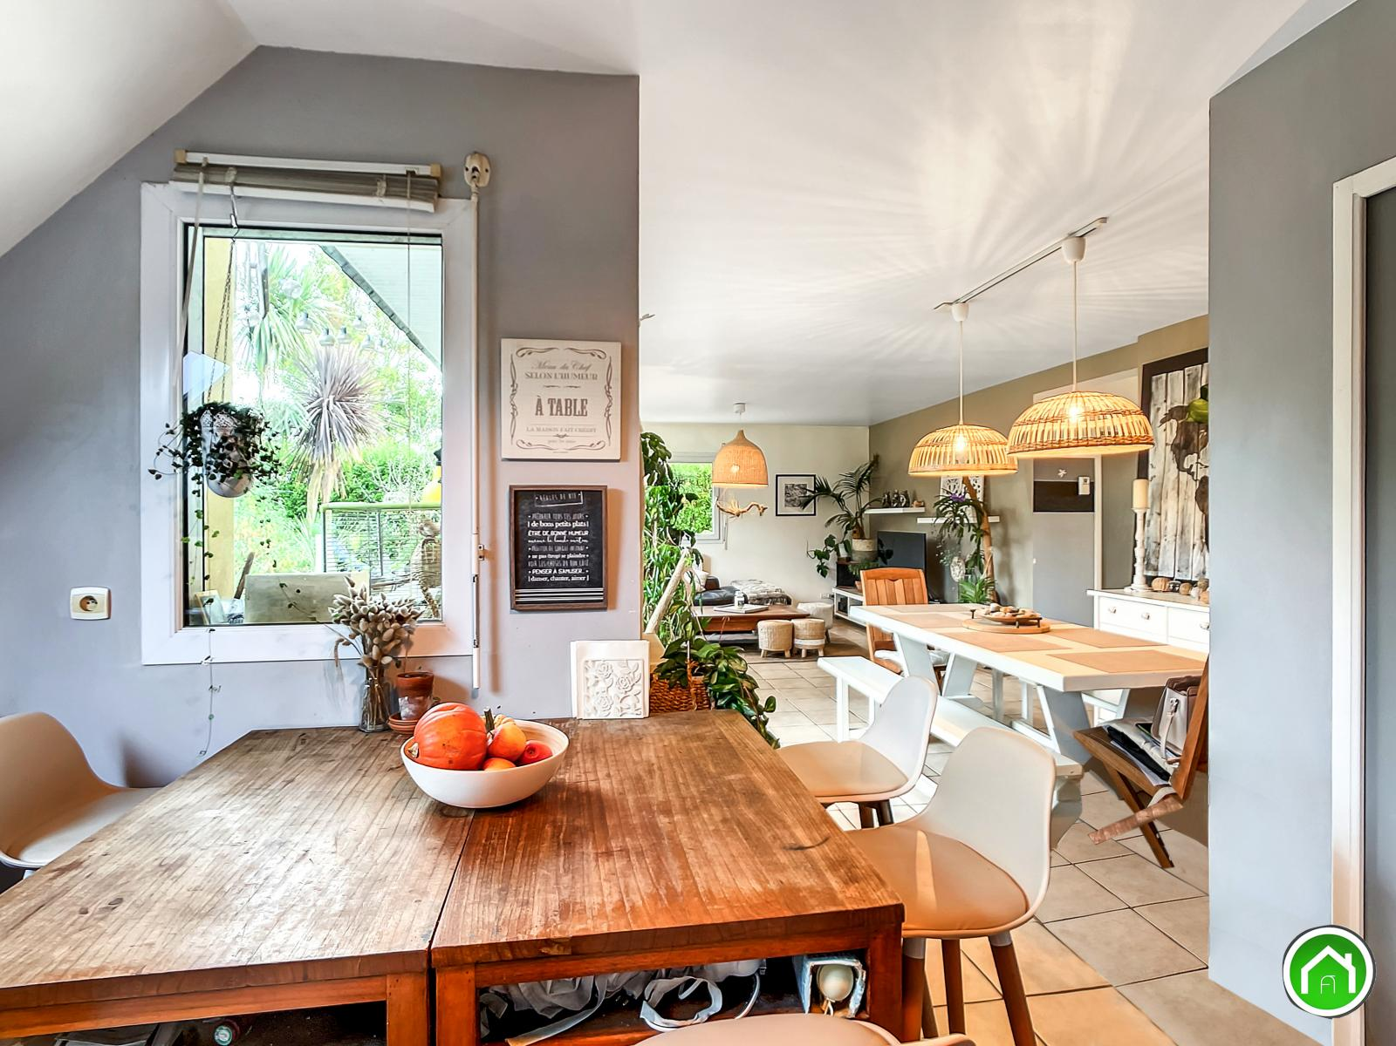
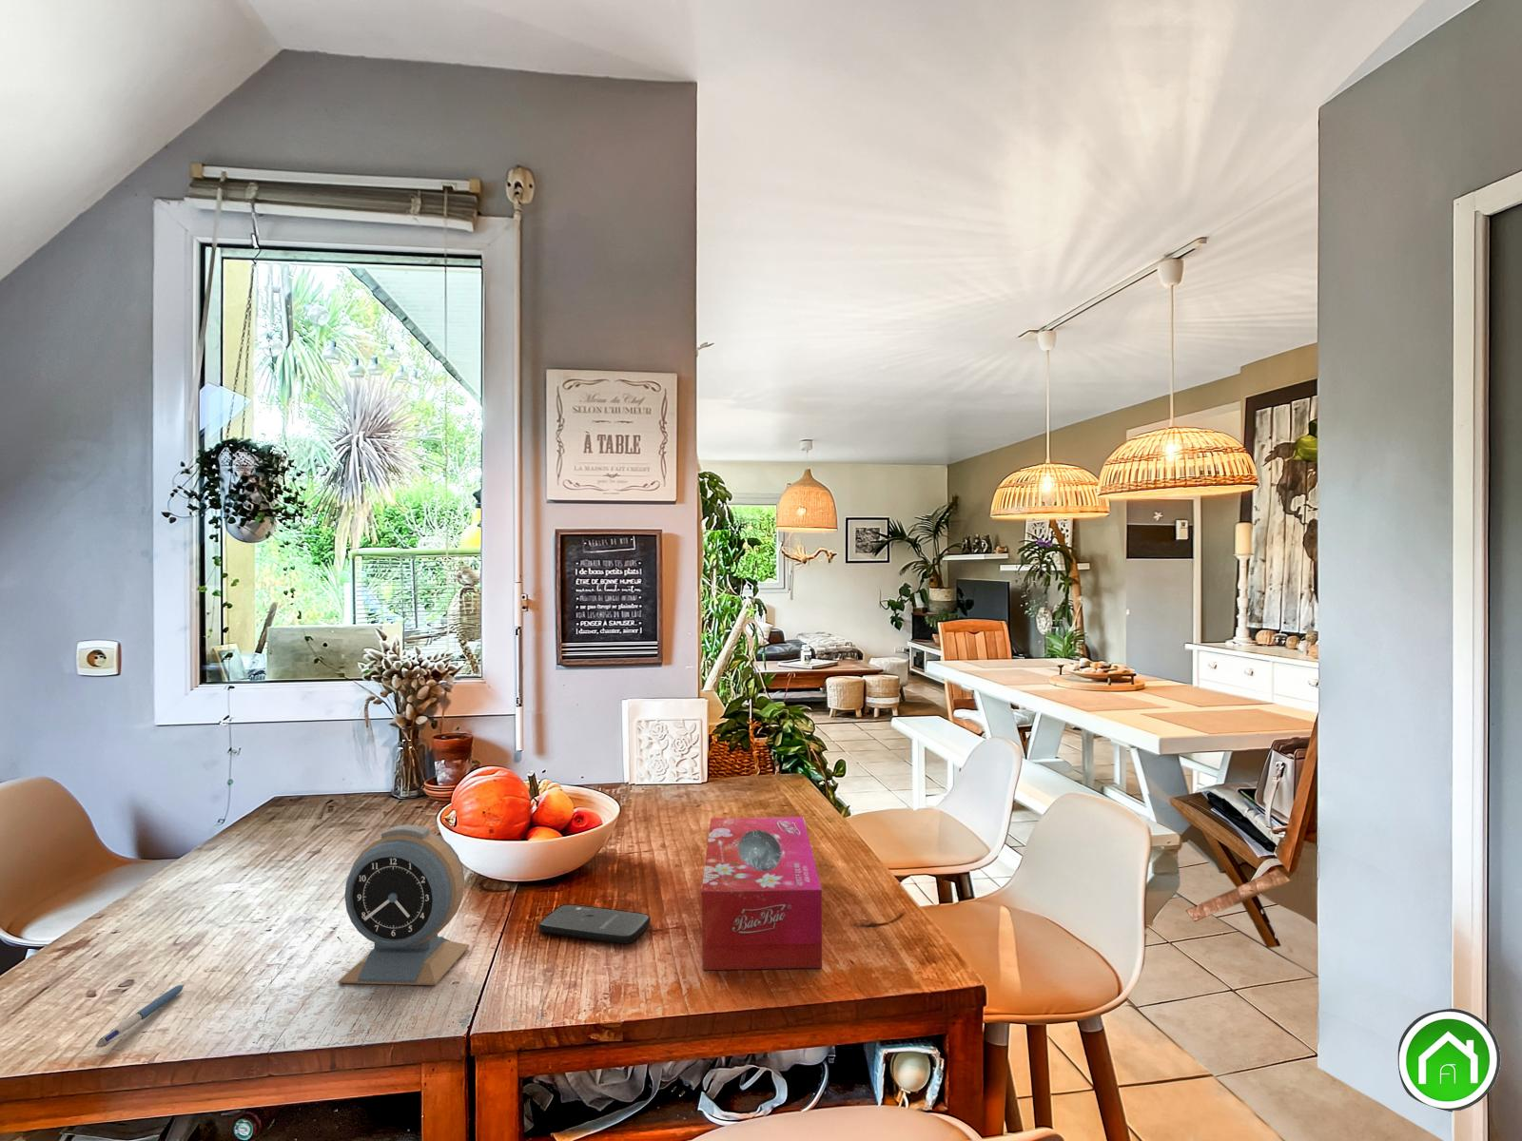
+ smartphone [537,904,652,944]
+ alarm clock [337,823,470,986]
+ tissue box [701,816,823,971]
+ pen [95,984,185,1049]
